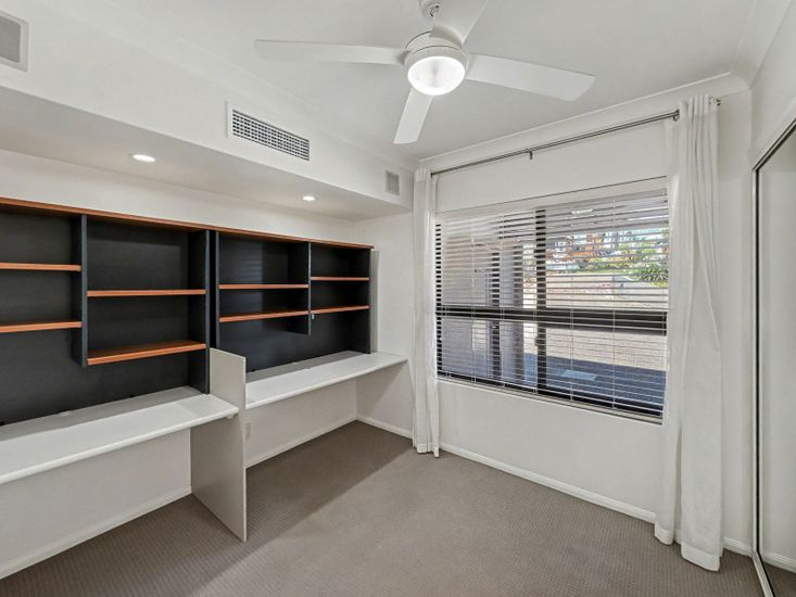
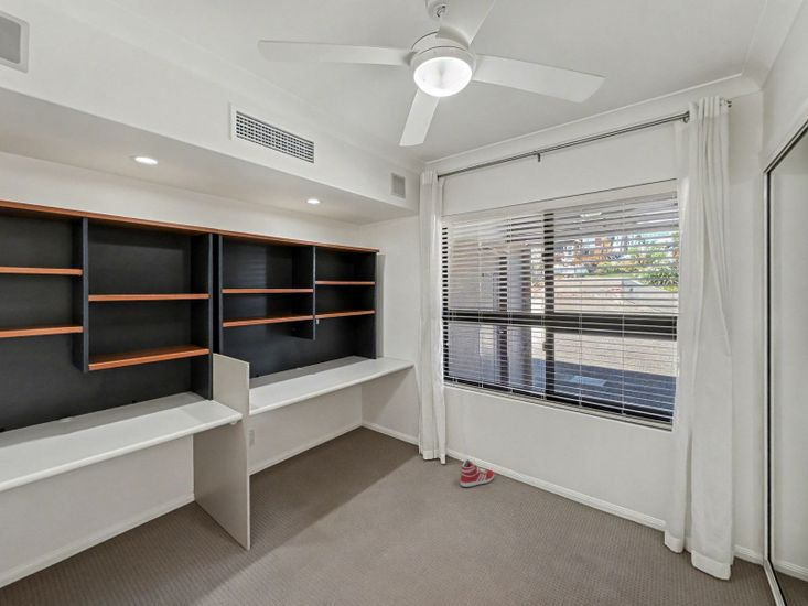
+ sneaker [460,458,495,488]
